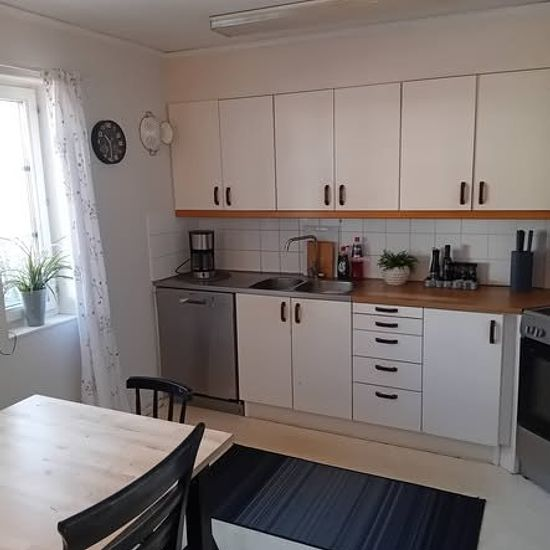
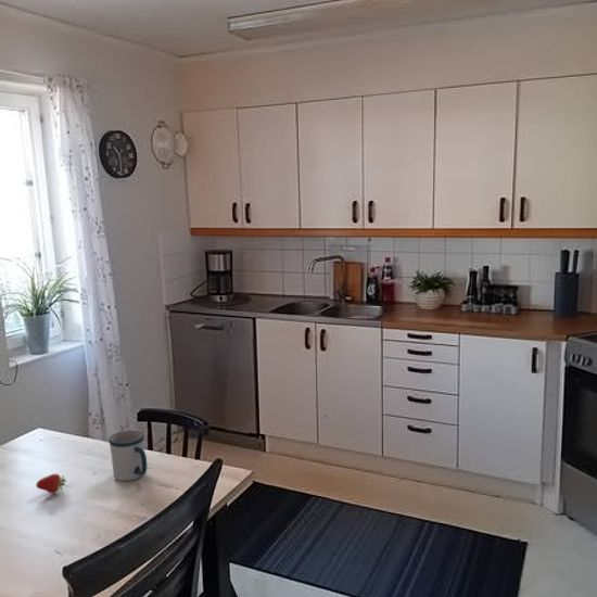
+ fruit [35,473,67,495]
+ mug [107,430,148,482]
